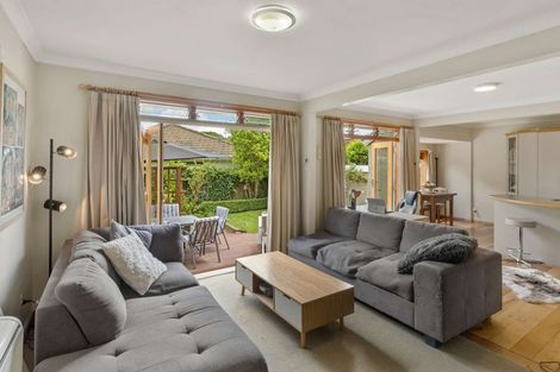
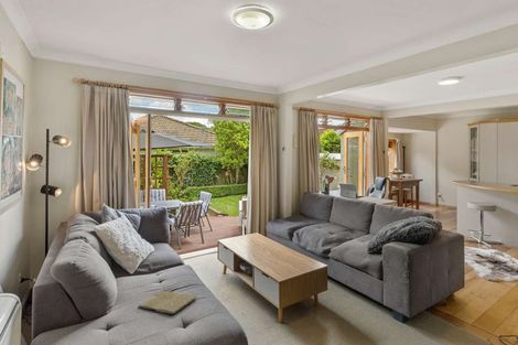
+ book [137,290,197,315]
